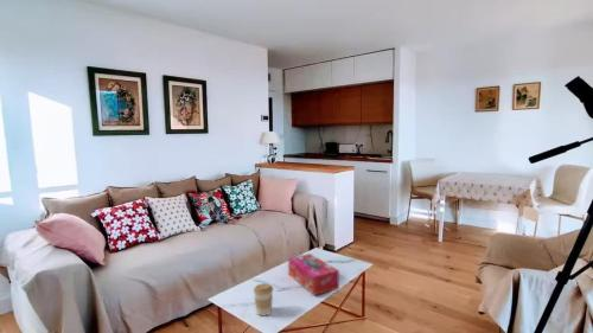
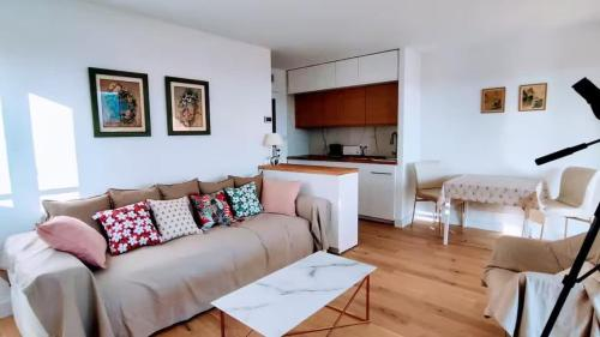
- tissue box [287,252,340,296]
- coffee cup [253,282,274,316]
